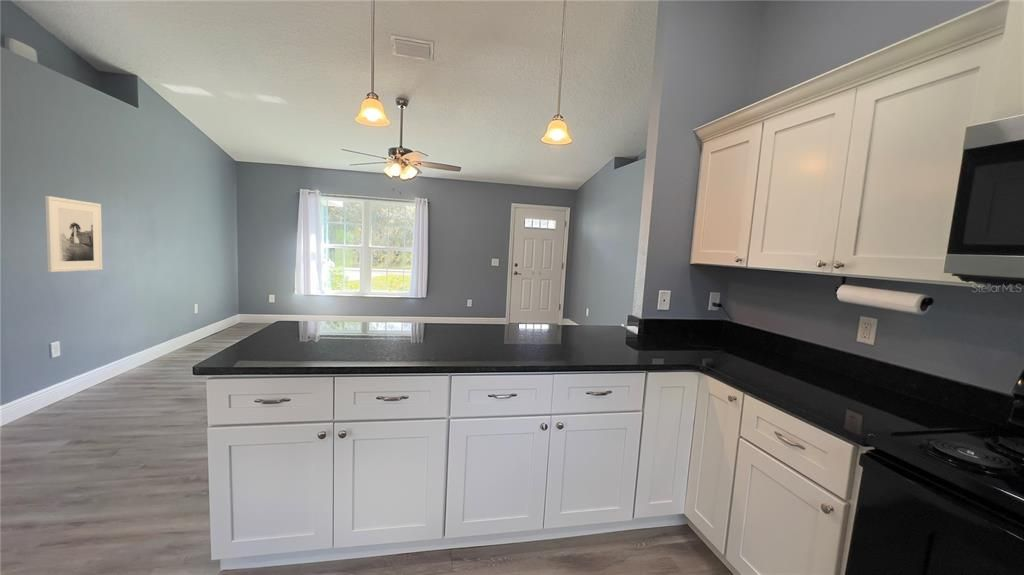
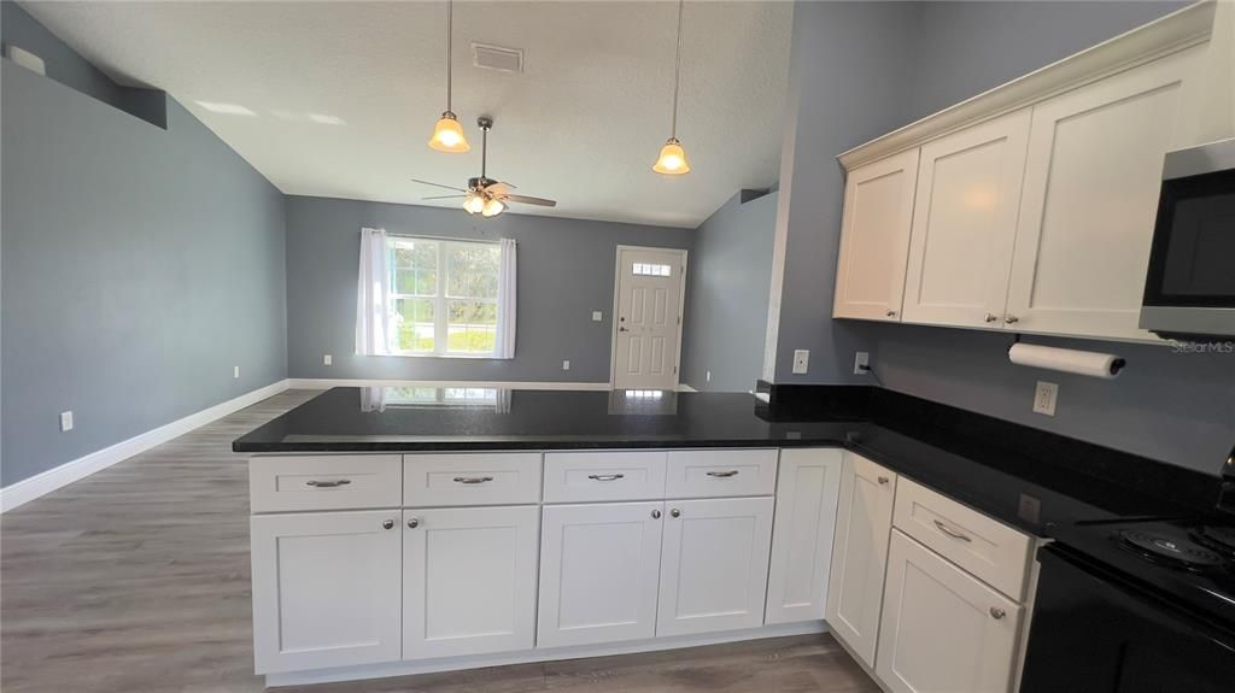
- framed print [44,195,103,273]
